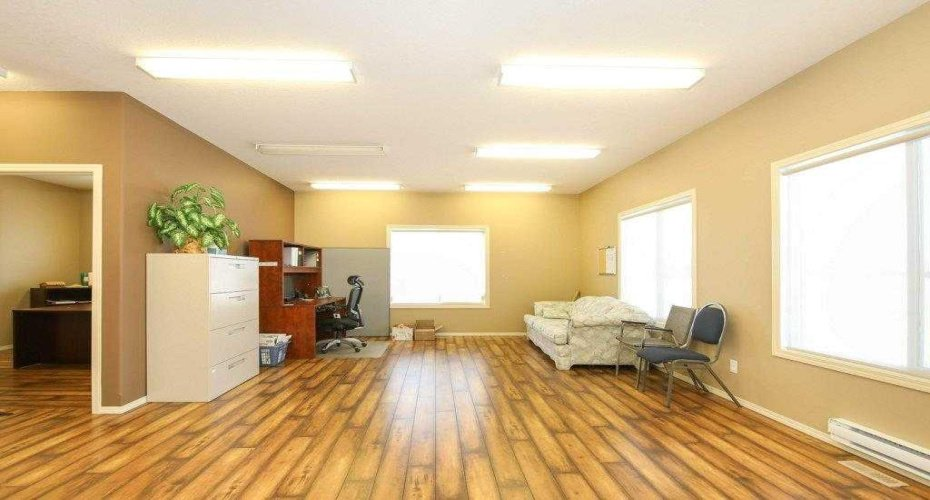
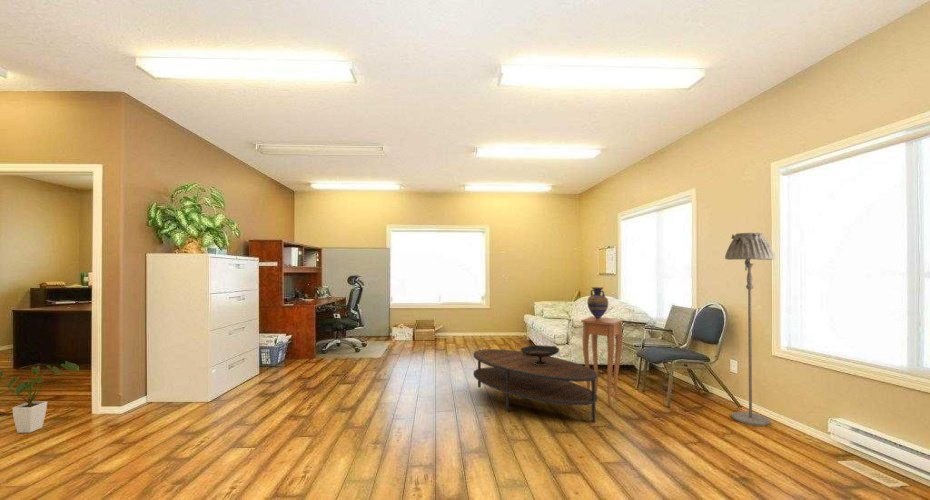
+ side table [580,316,624,408]
+ coffee table [472,348,598,423]
+ house plant [0,360,80,434]
+ floor lamp [724,232,776,427]
+ vase [586,286,609,319]
+ decorative bowl [520,344,560,365]
